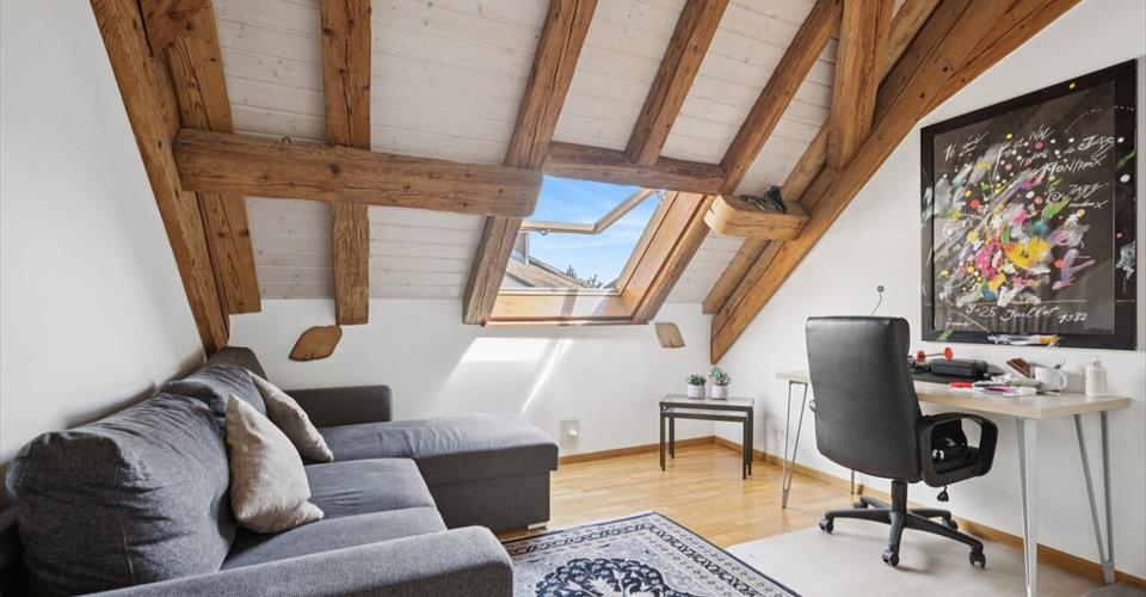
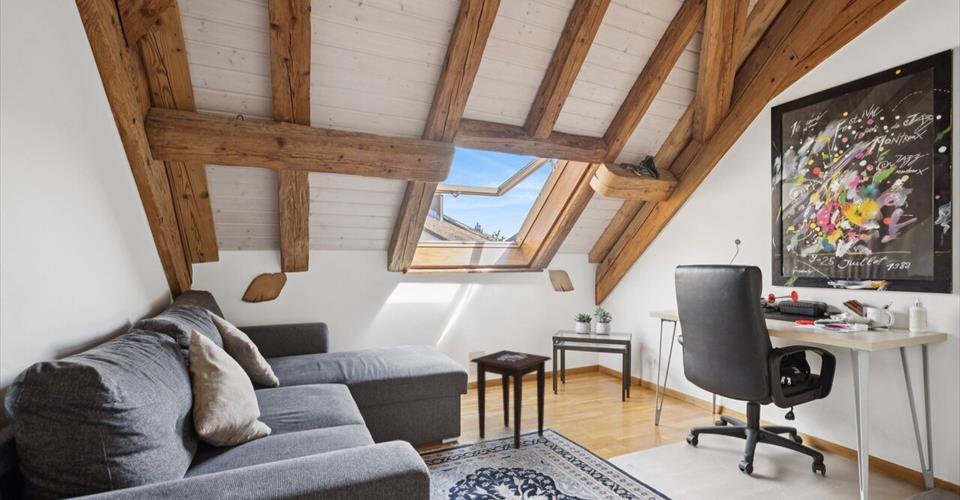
+ side table [469,349,552,450]
